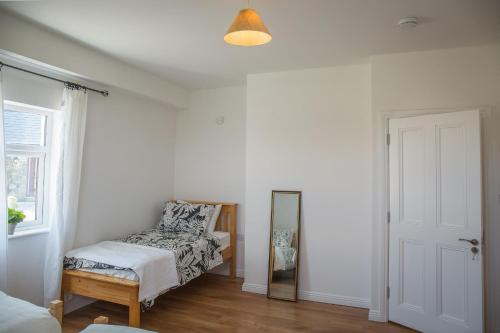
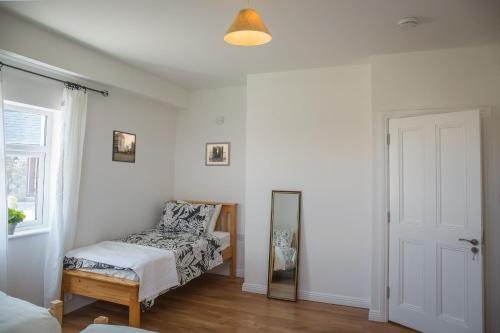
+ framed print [111,129,137,164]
+ wall art [204,141,232,167]
